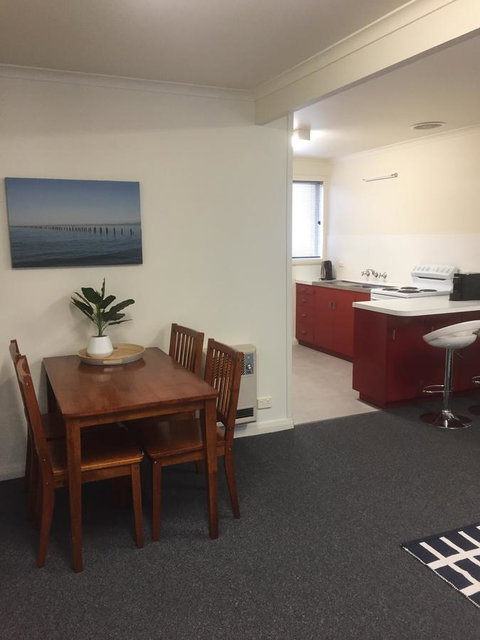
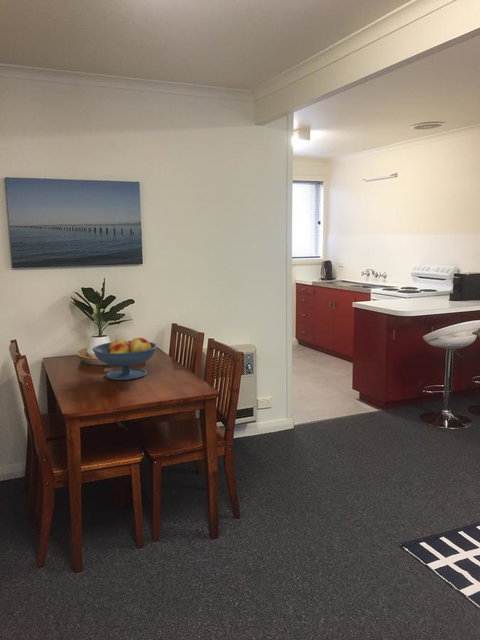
+ fruit bowl [92,337,158,381]
